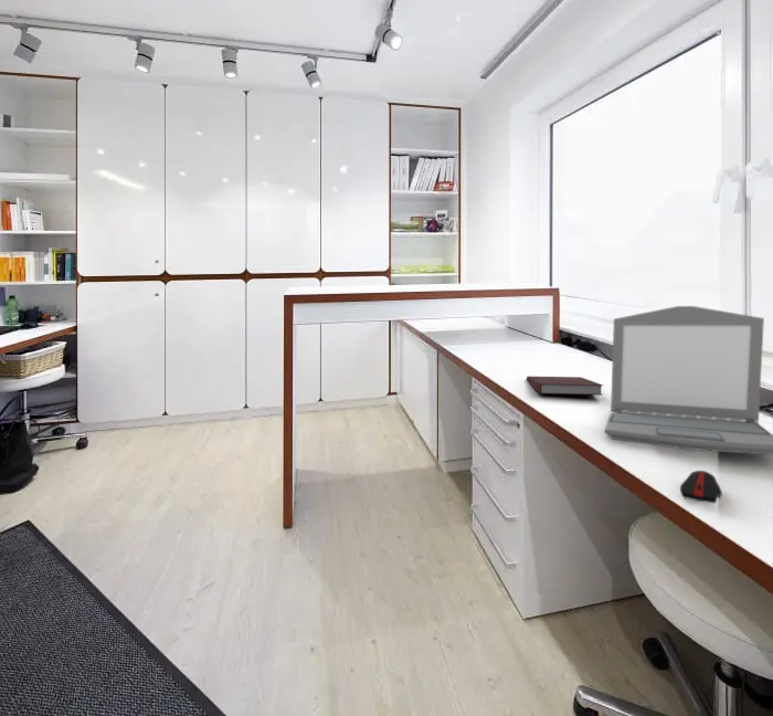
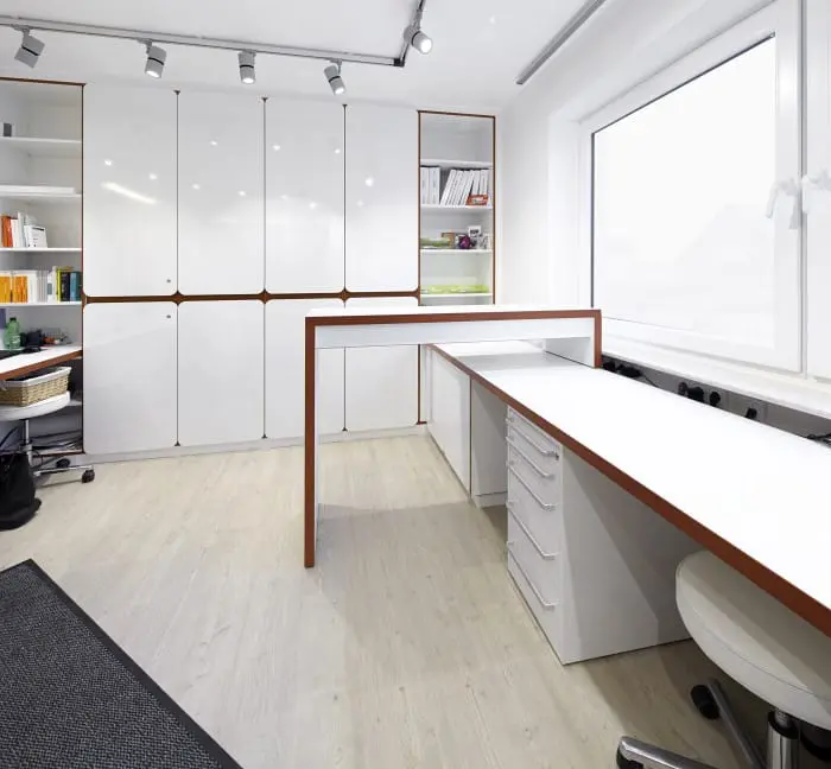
- laptop [604,305,773,456]
- notebook [526,376,604,397]
- computer mouse [679,470,723,504]
